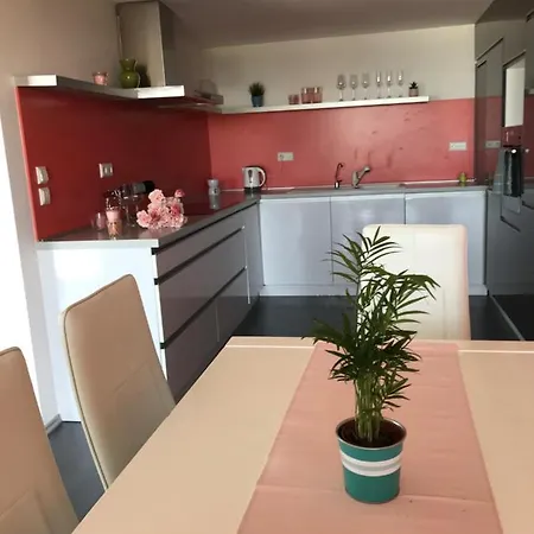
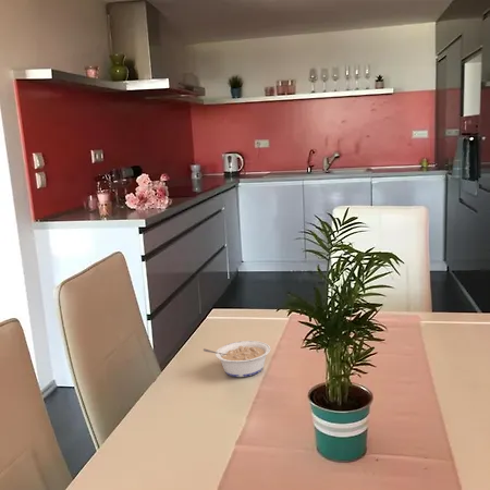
+ legume [203,340,271,378]
